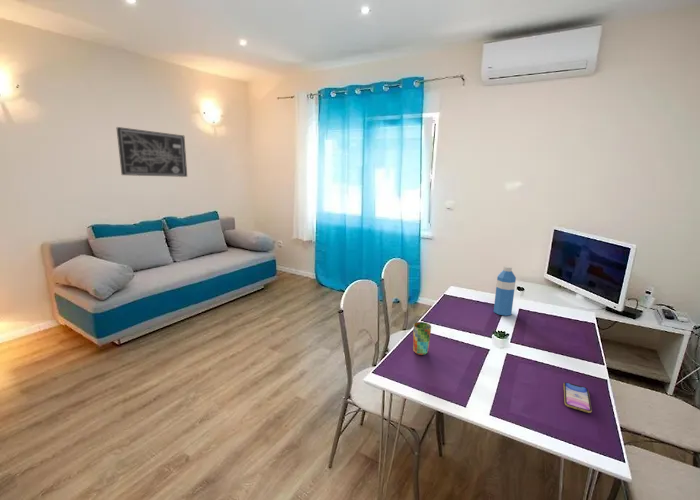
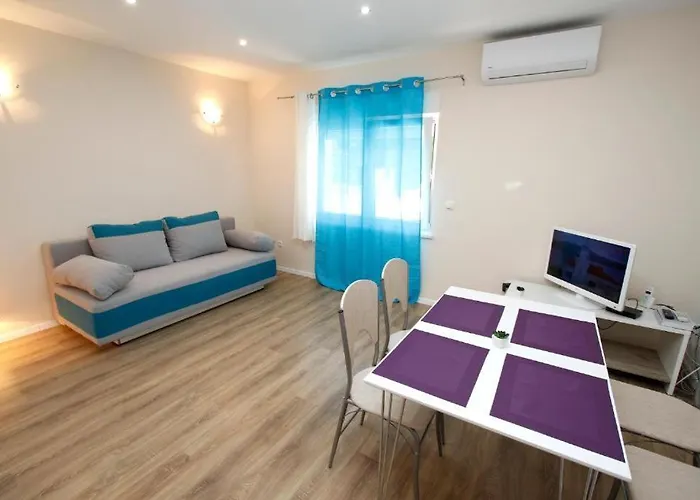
- cup [412,321,432,356]
- smartphone [563,381,593,414]
- water bottle [493,265,517,317]
- wall art [116,126,188,178]
